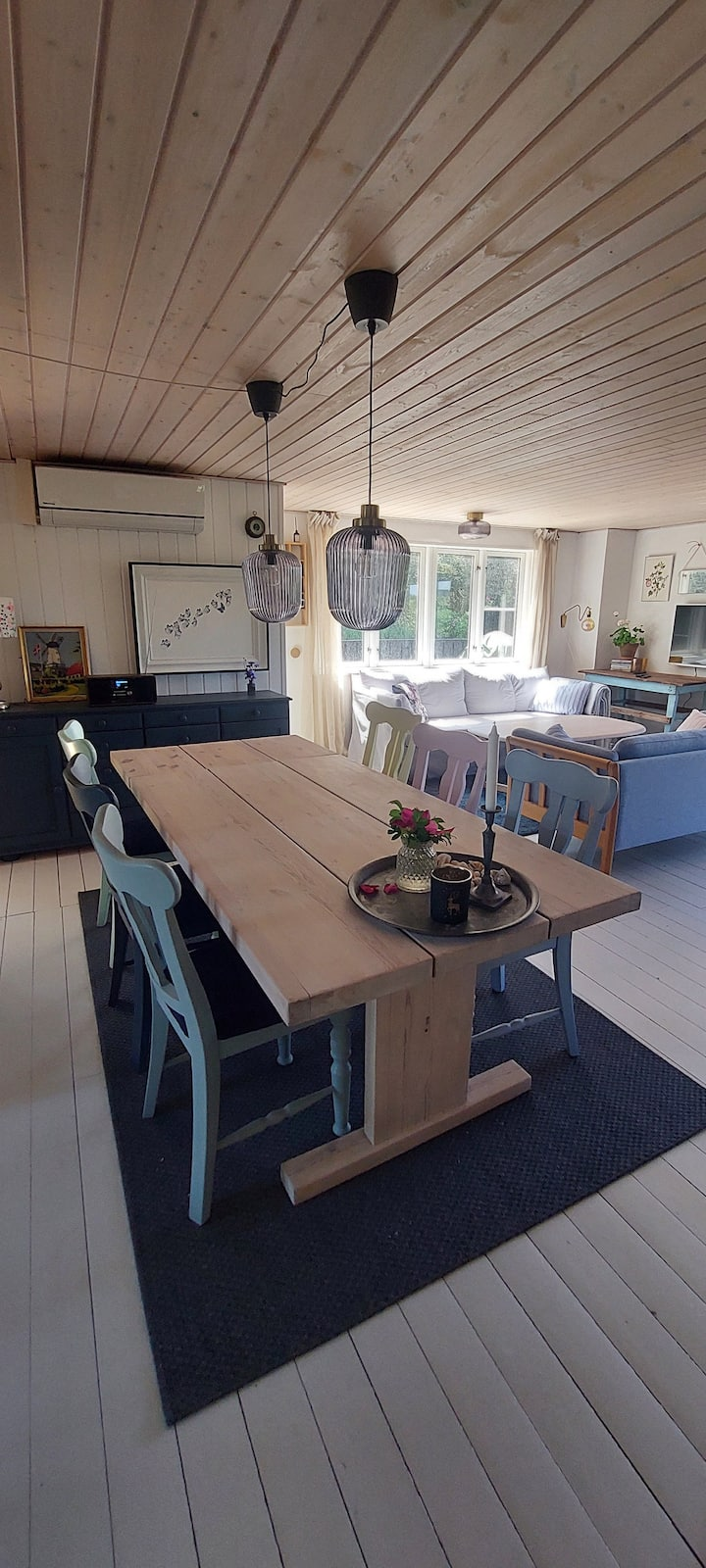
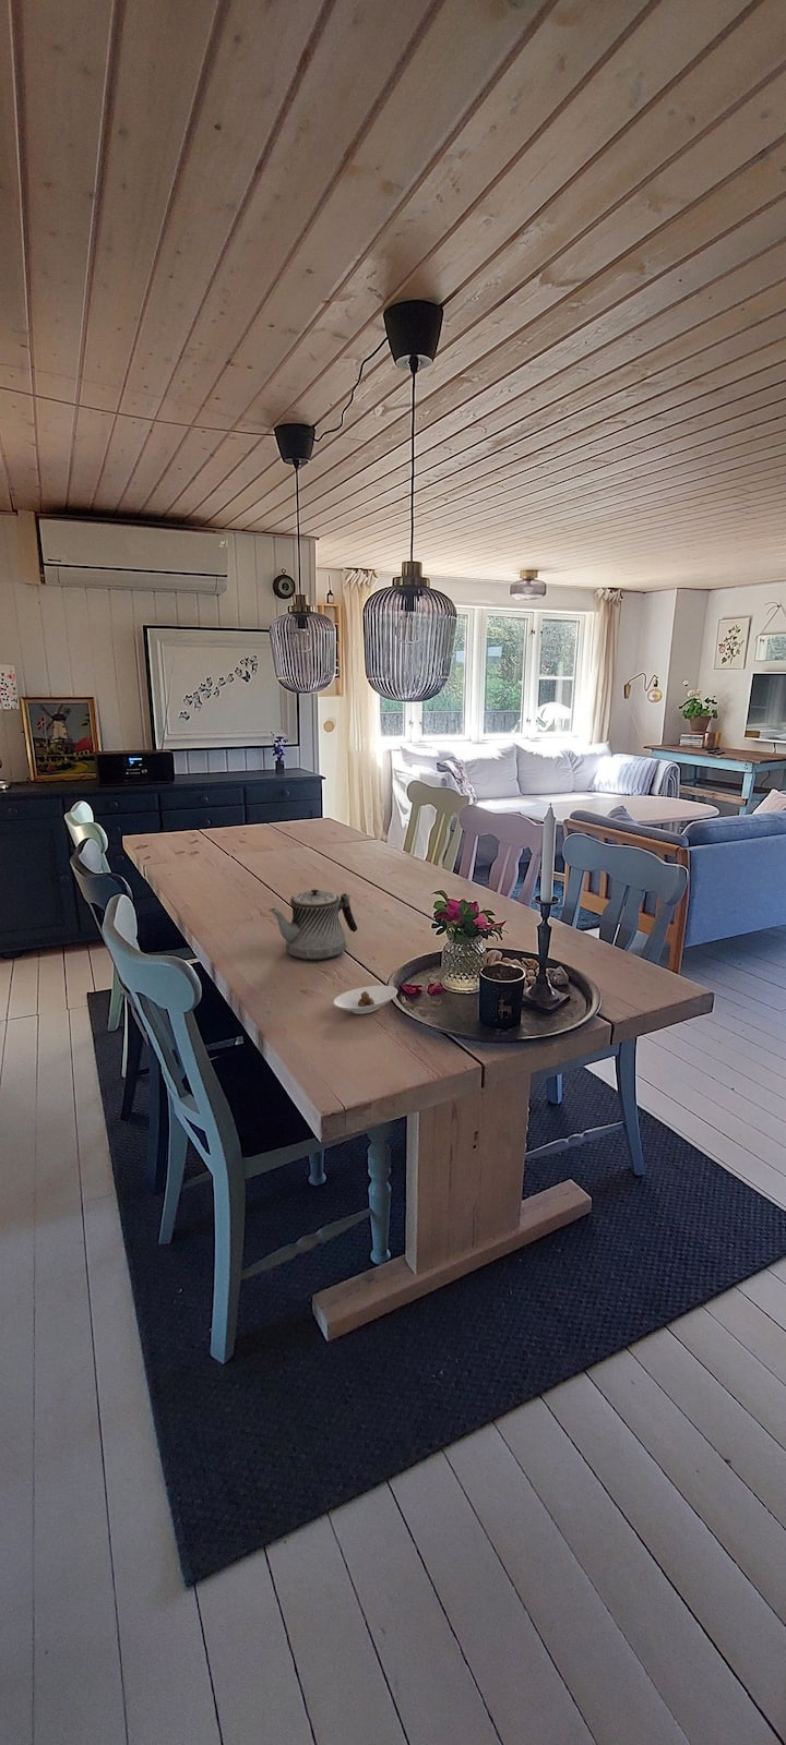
+ saucer [333,985,399,1015]
+ teapot [267,889,358,960]
